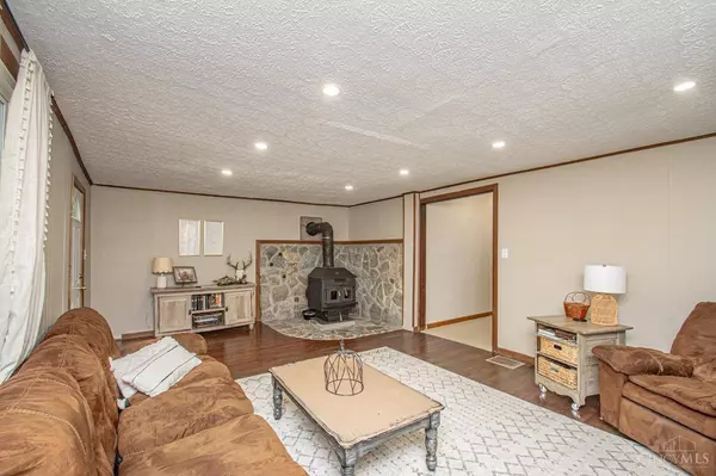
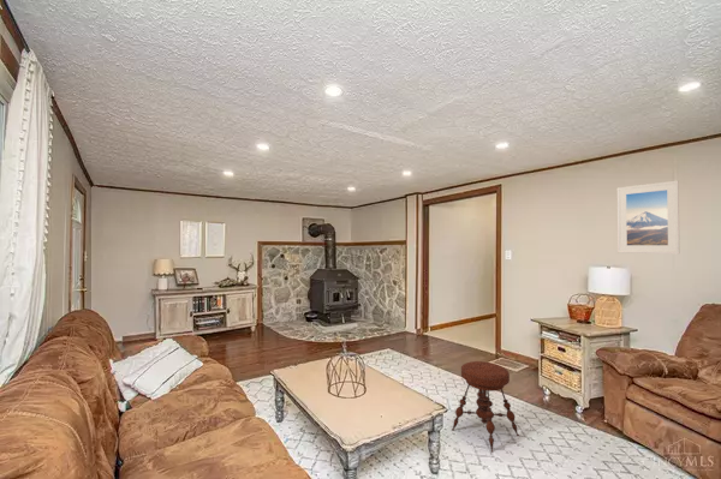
+ stool [451,360,520,454]
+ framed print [616,180,680,255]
